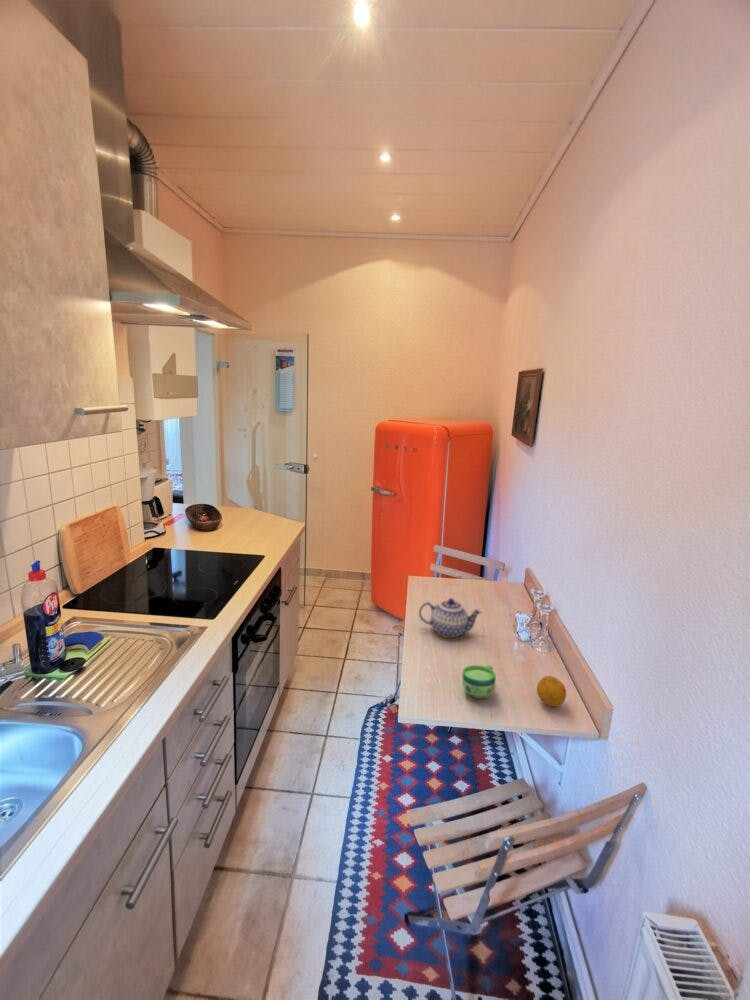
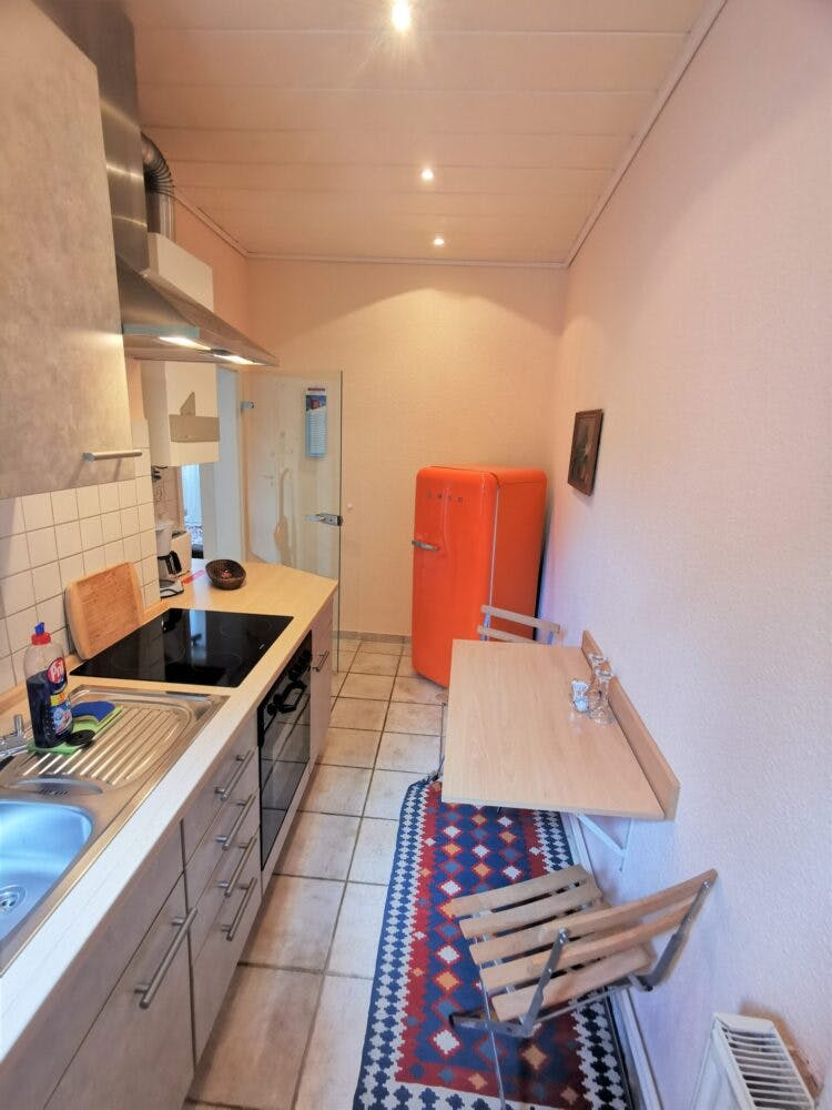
- teapot [418,597,483,639]
- fruit [536,675,567,708]
- cup [462,664,497,700]
